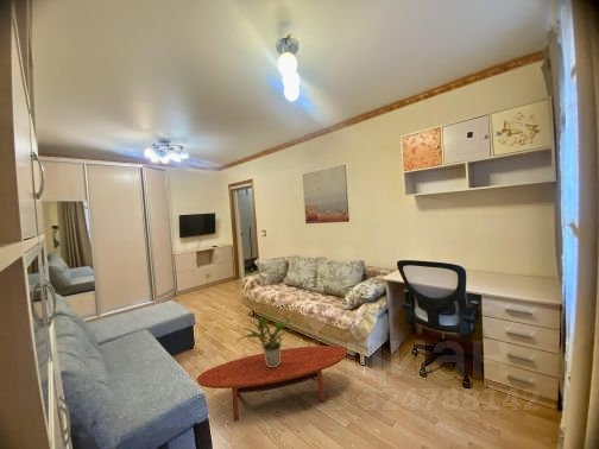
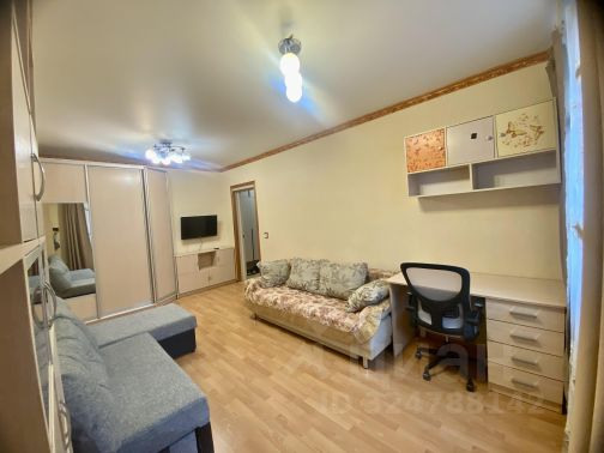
- coffee table [196,344,348,423]
- wall art [301,164,351,224]
- potted plant [235,309,301,367]
